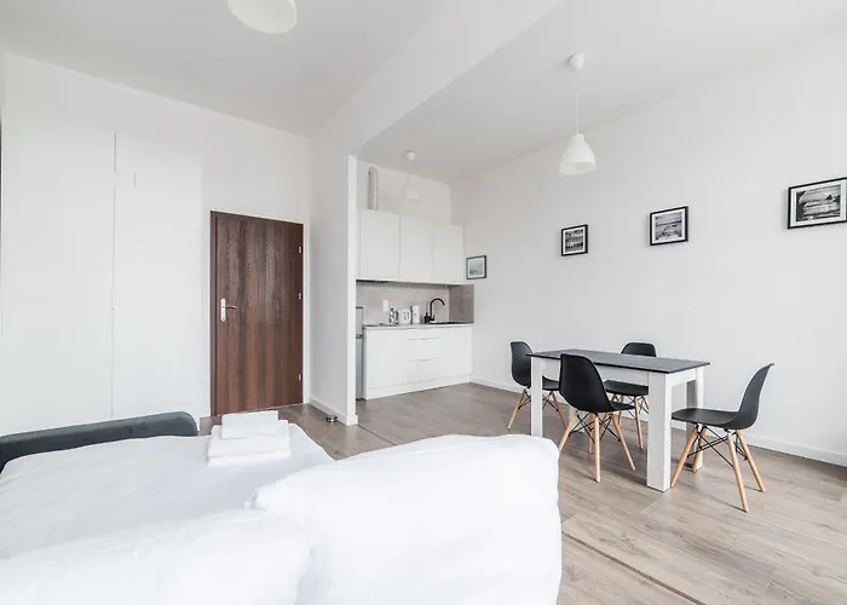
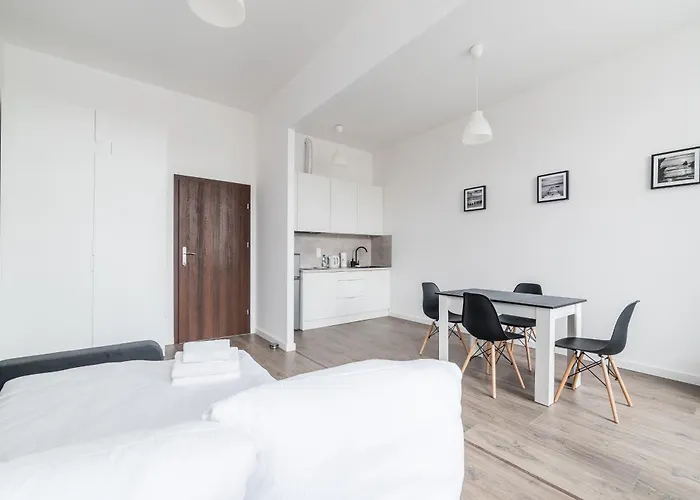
- wall art [465,254,488,281]
